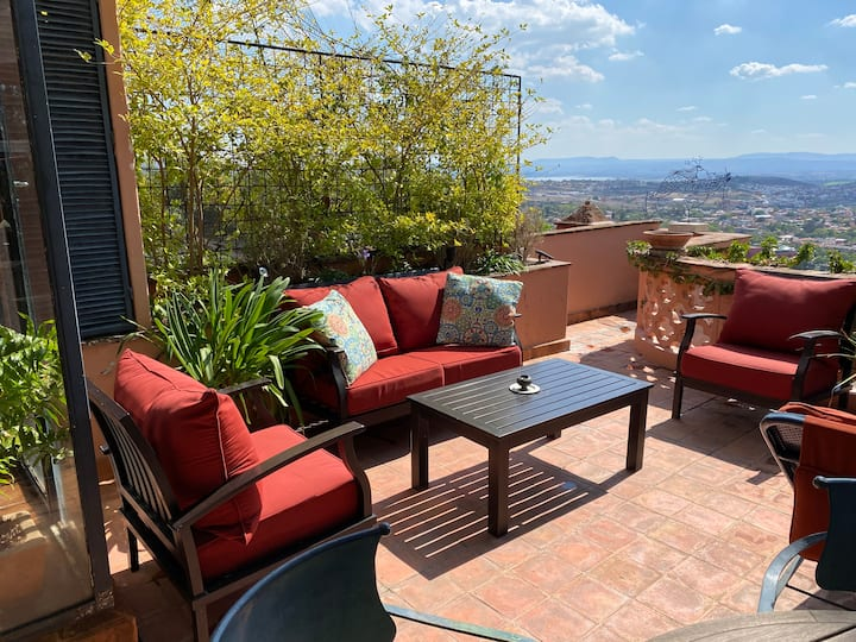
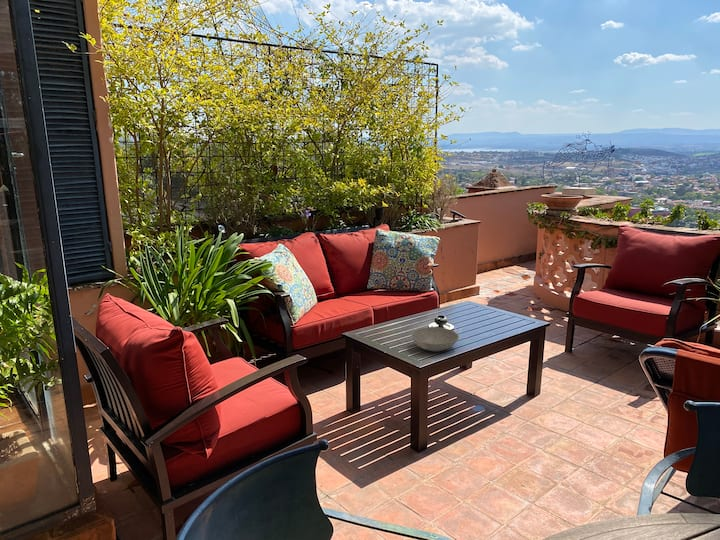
+ bowl [410,326,460,352]
